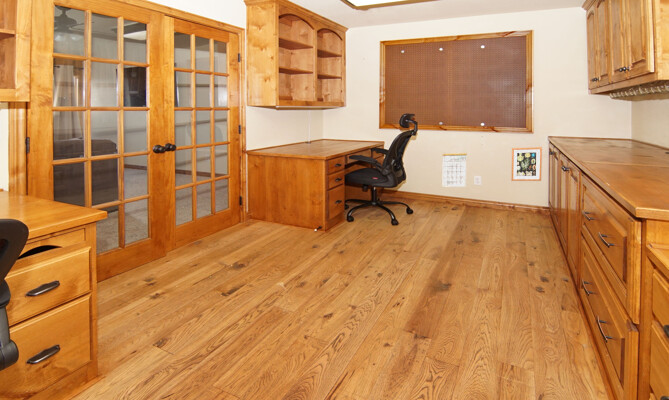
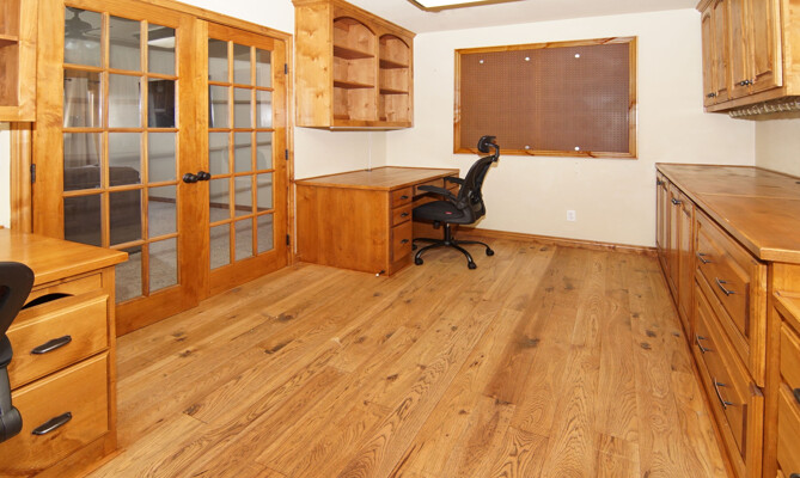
- calendar [442,146,468,188]
- wall art [510,146,543,182]
